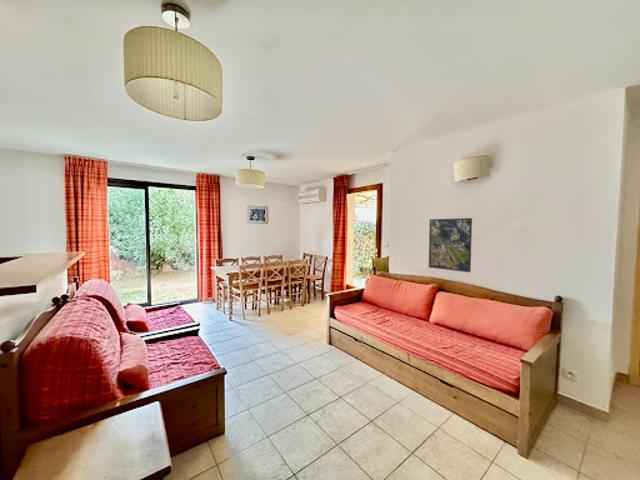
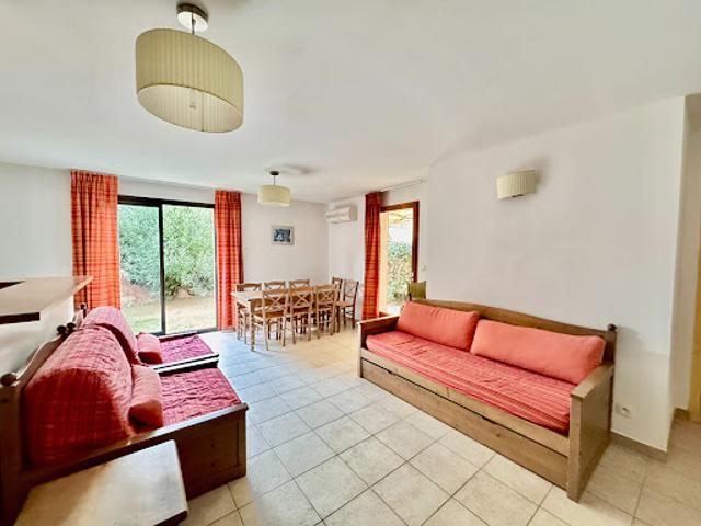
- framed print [428,217,473,273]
